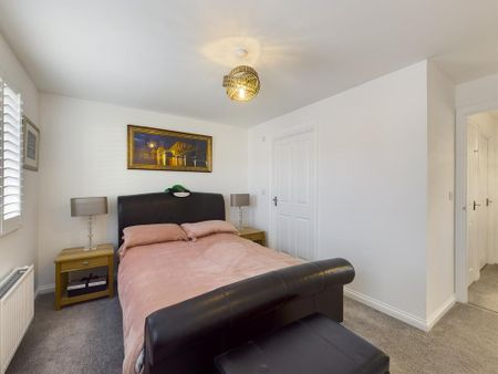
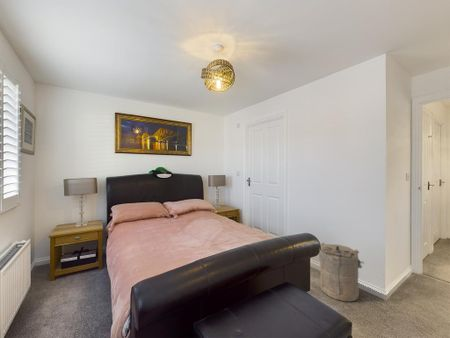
+ laundry hamper [318,242,365,302]
